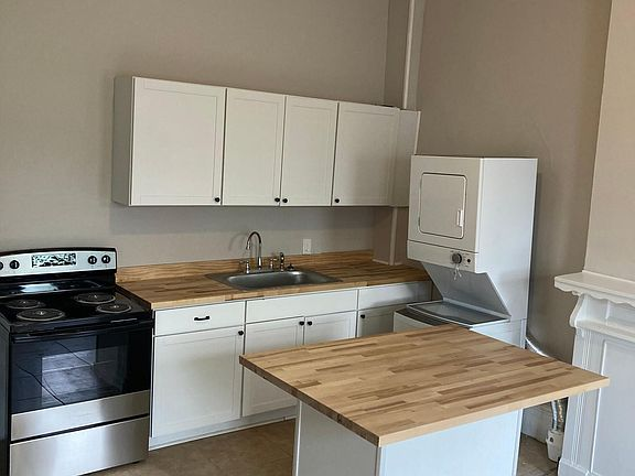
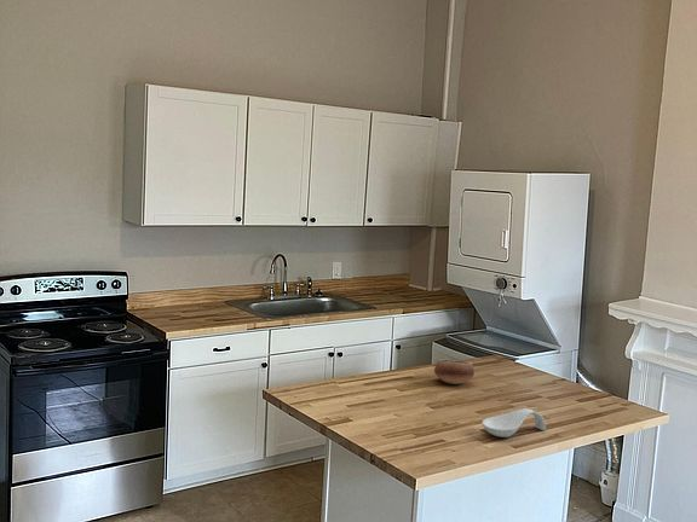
+ bowl [433,358,476,385]
+ spoon rest [482,407,547,439]
